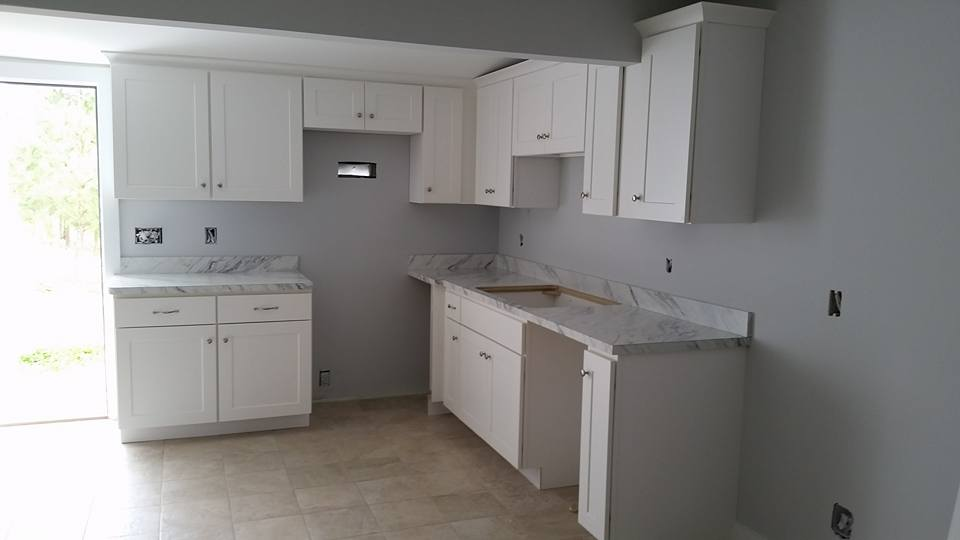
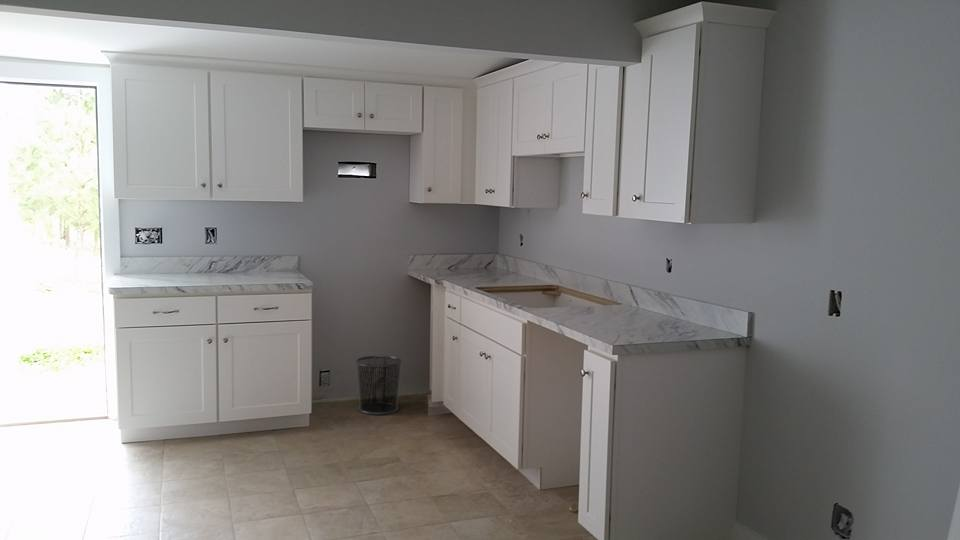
+ trash can [355,355,404,416]
